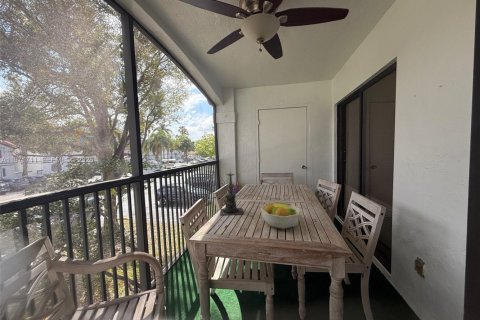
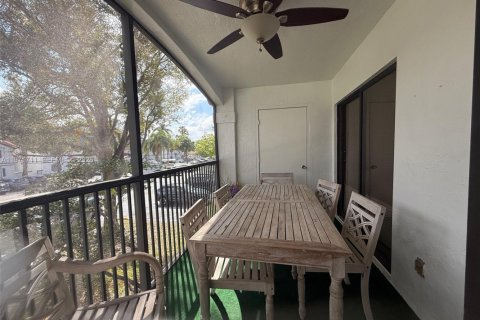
- candle holder [219,169,244,216]
- fruit bowl [260,201,301,230]
